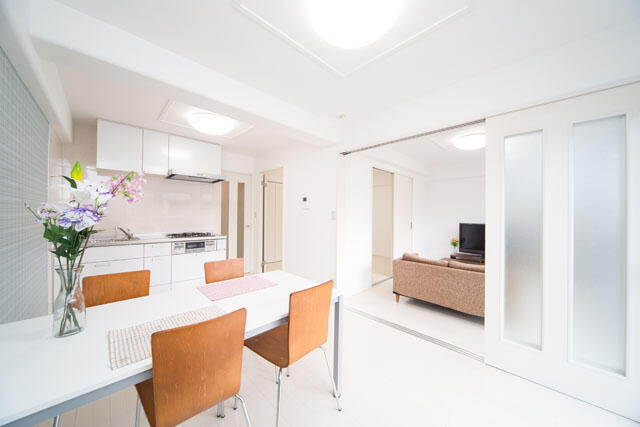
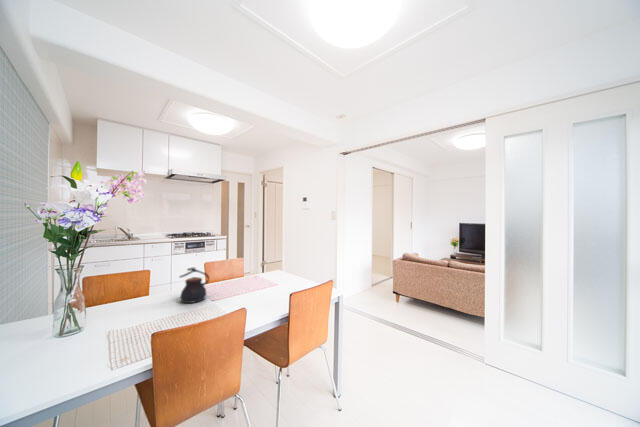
+ teapot [179,267,210,304]
